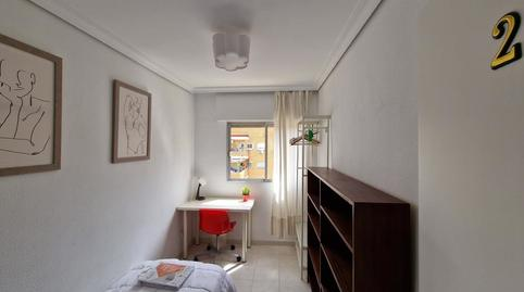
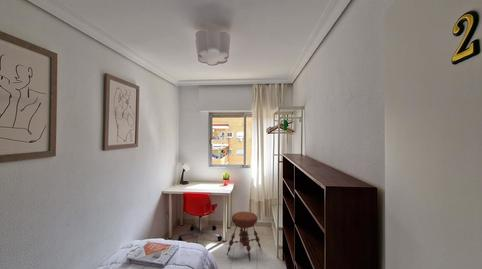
+ stool [226,211,262,263]
